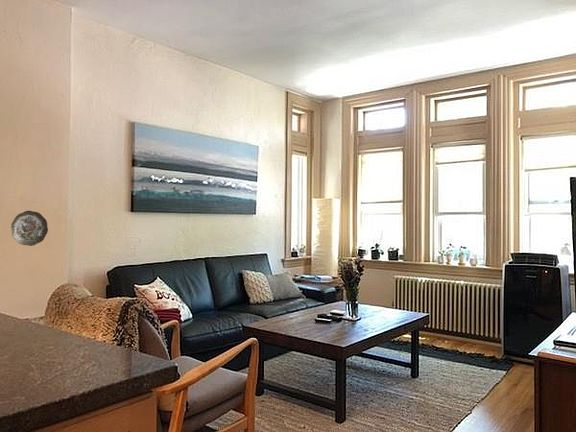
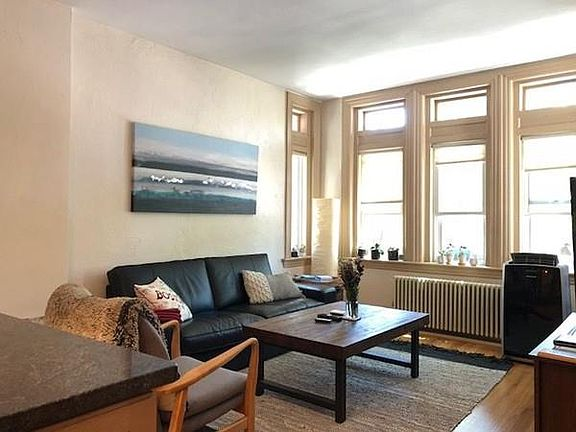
- decorative plate [10,210,49,247]
